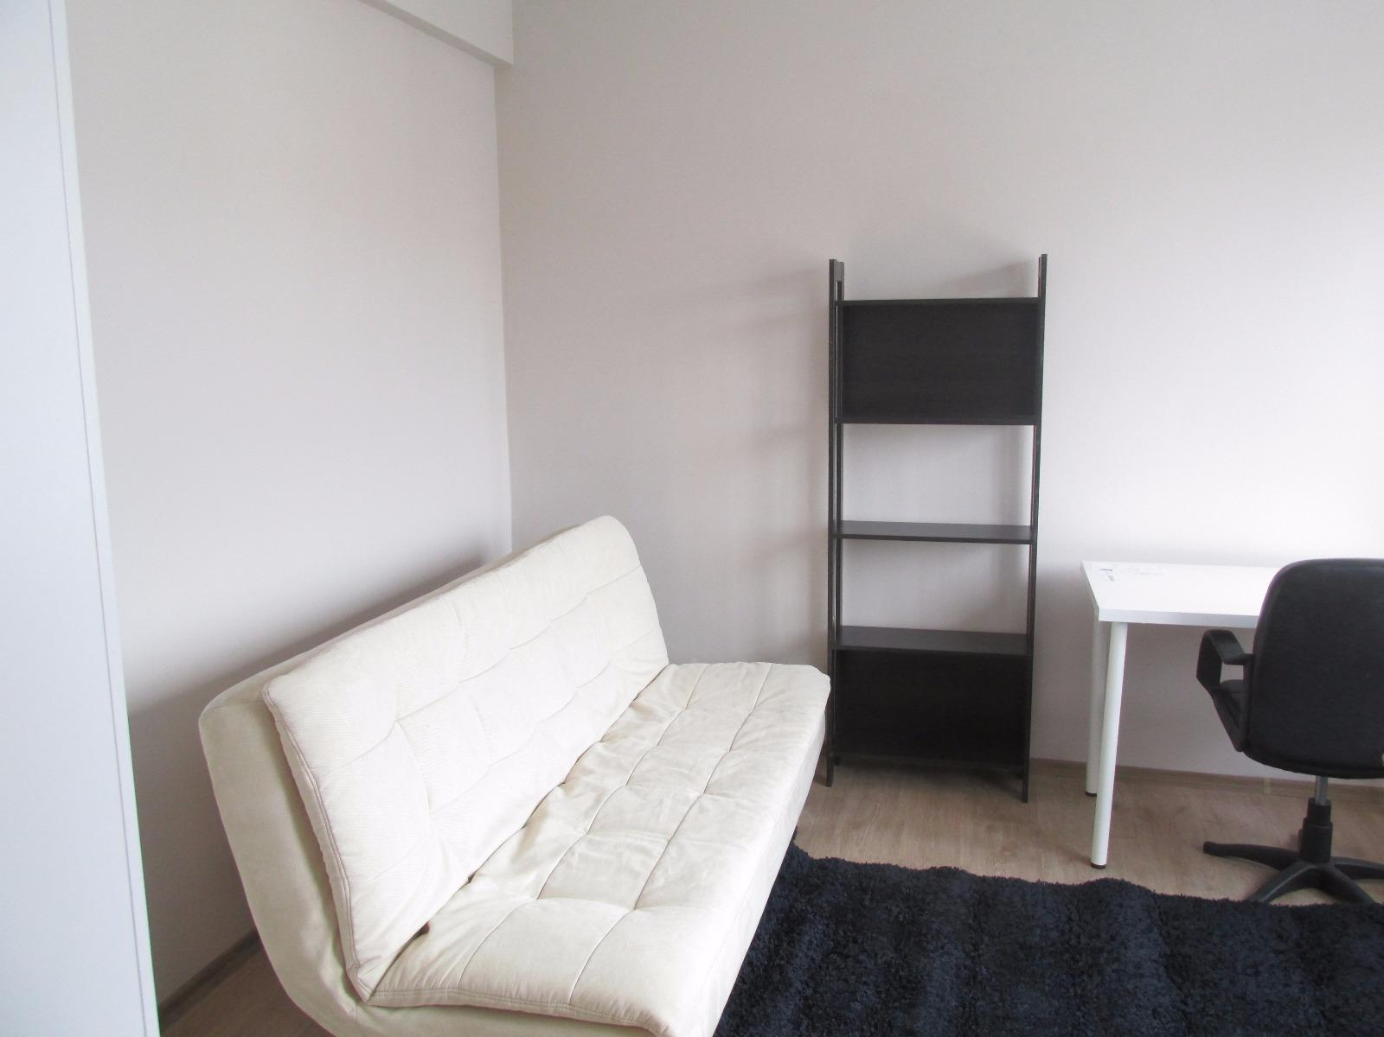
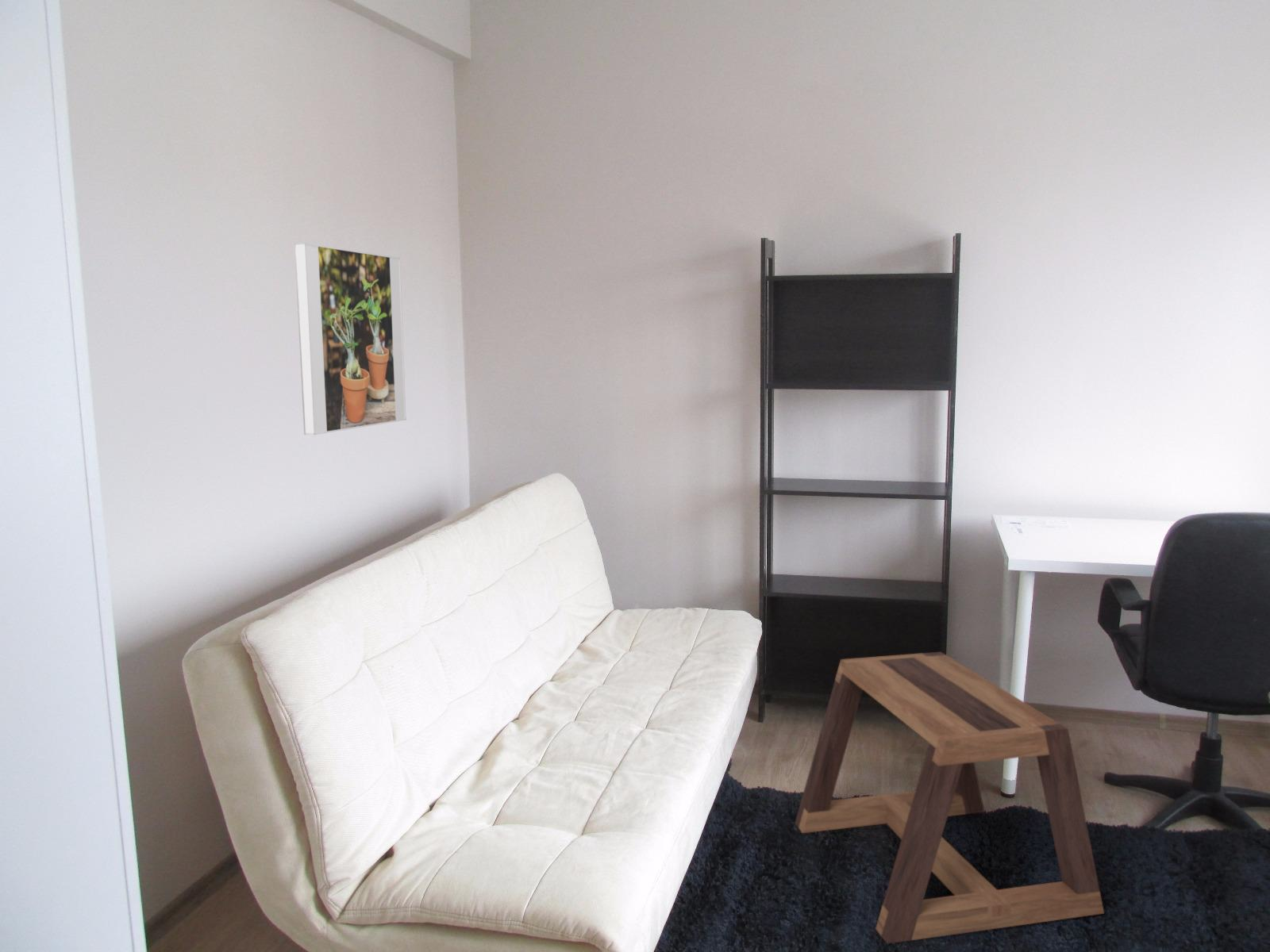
+ stool [795,651,1105,945]
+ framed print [294,242,406,436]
